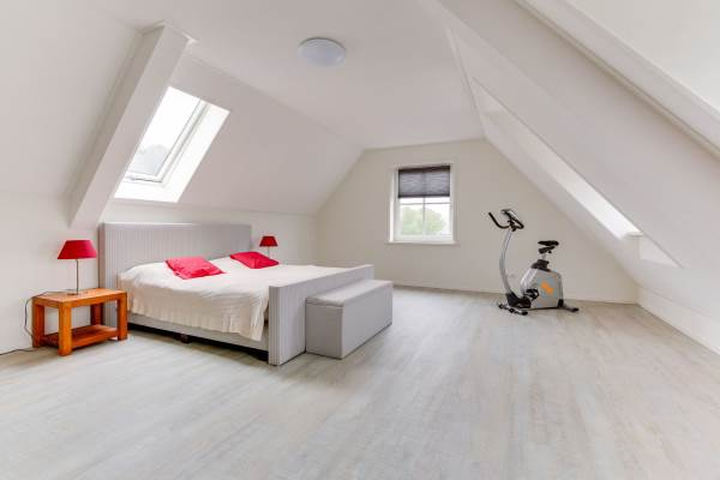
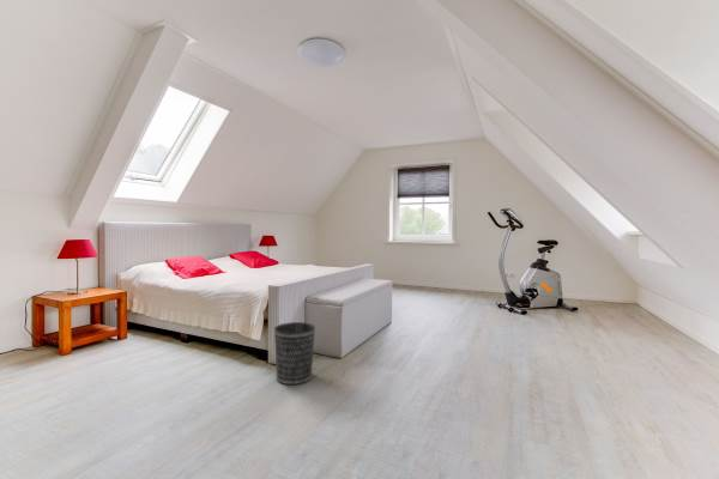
+ wastebasket [273,321,316,386]
